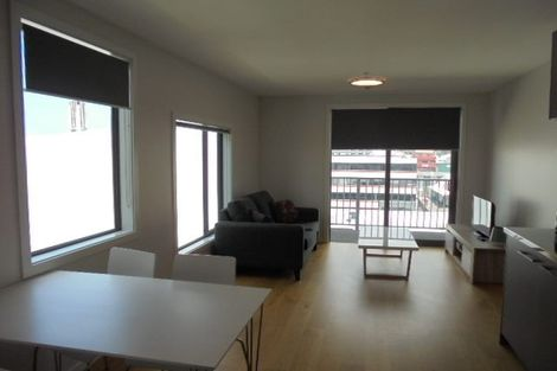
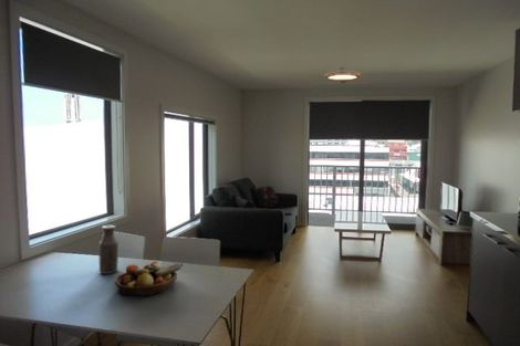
+ fruit bowl [114,260,184,297]
+ bottle [97,224,119,275]
